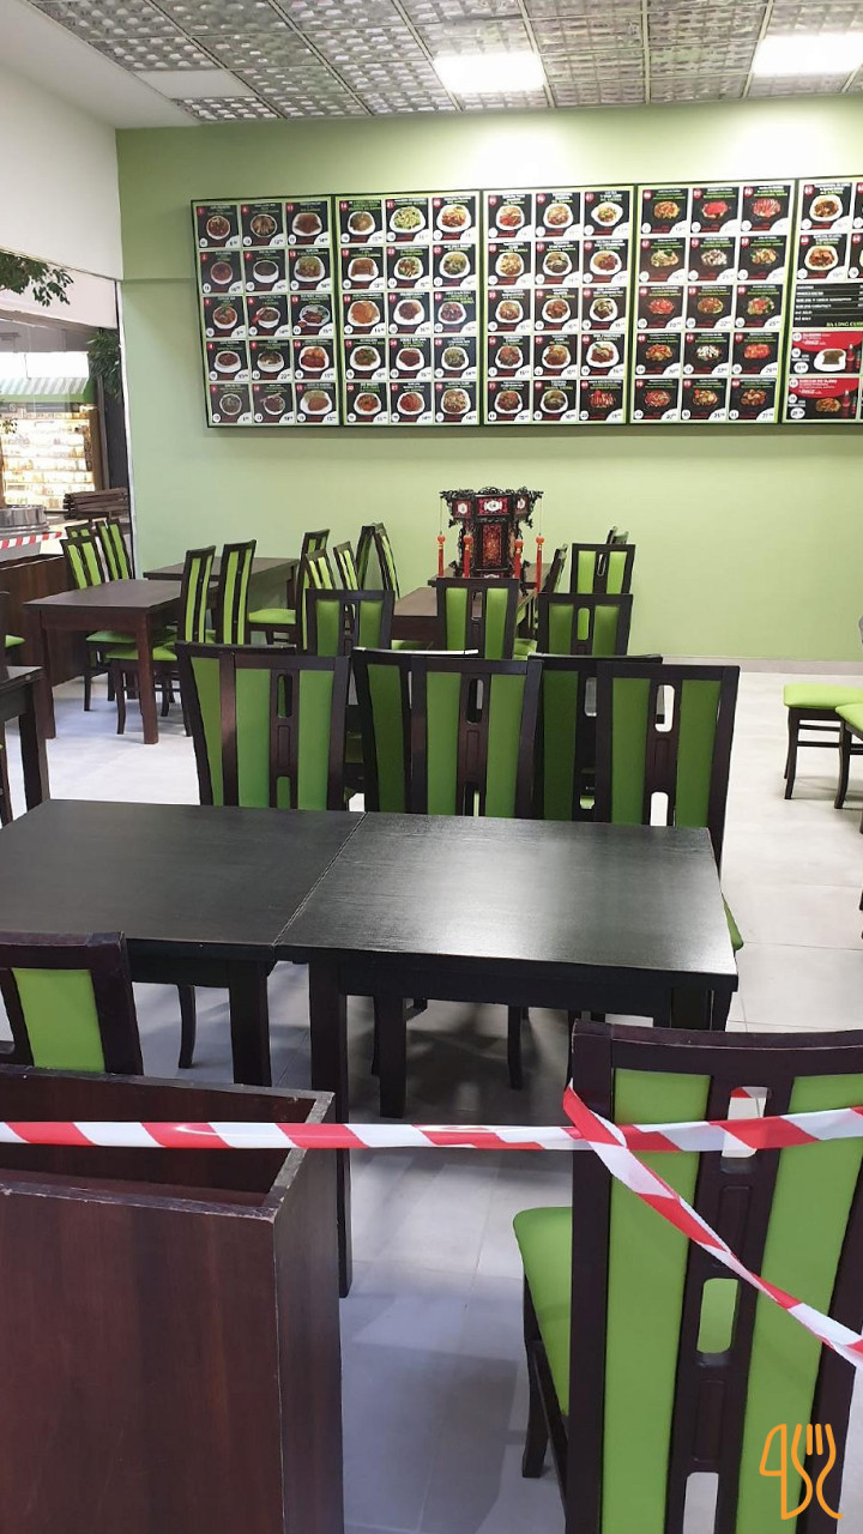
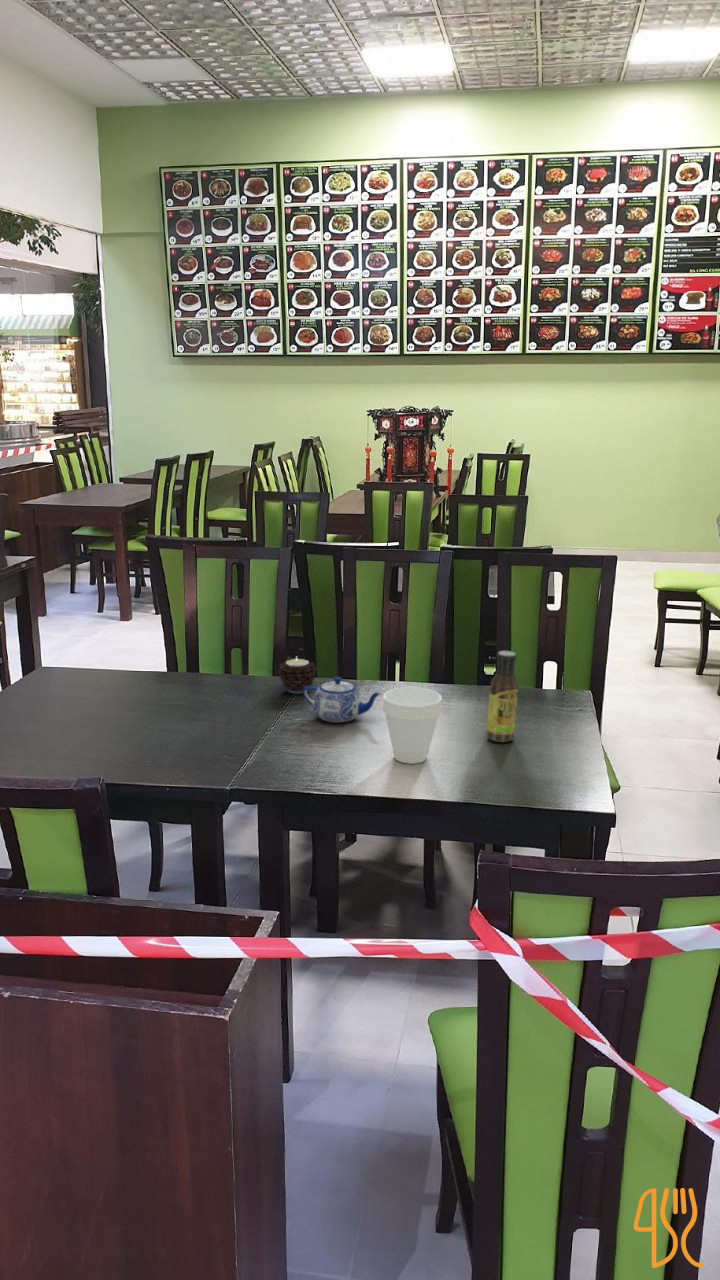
+ teapot [302,676,383,723]
+ cup [382,686,443,765]
+ candle [277,656,318,695]
+ sauce bottle [485,650,519,743]
